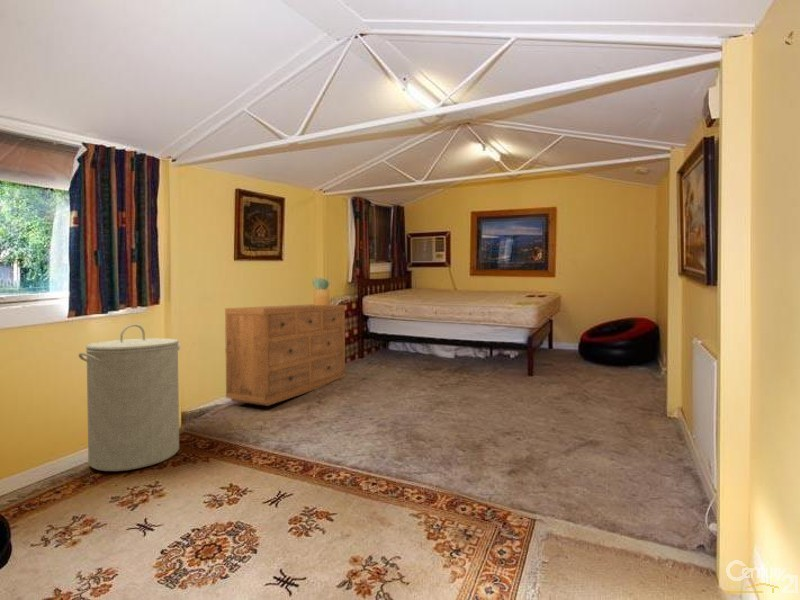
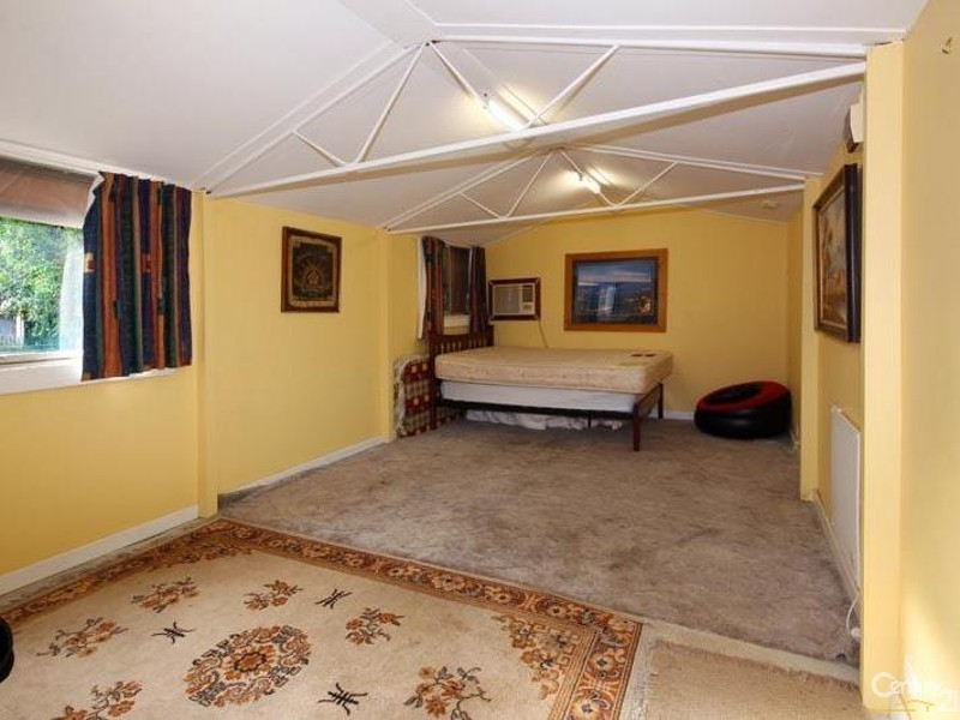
- dresser [224,303,346,407]
- potted plant [311,276,331,305]
- laundry hamper [78,323,181,472]
